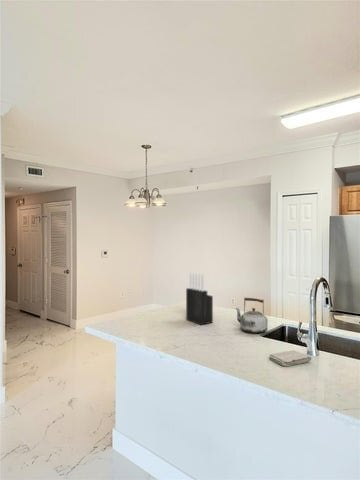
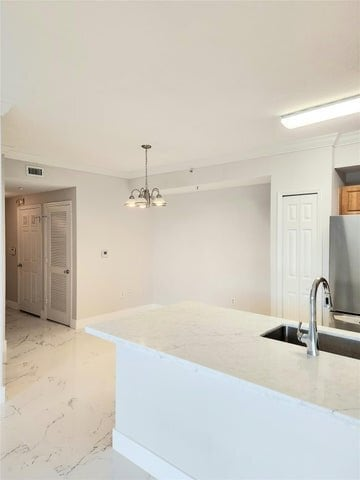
- washcloth [268,349,312,367]
- kettle [234,297,268,334]
- knife block [185,272,214,326]
